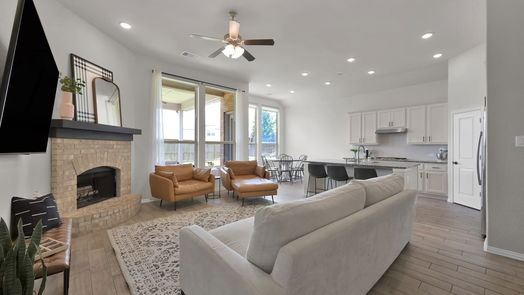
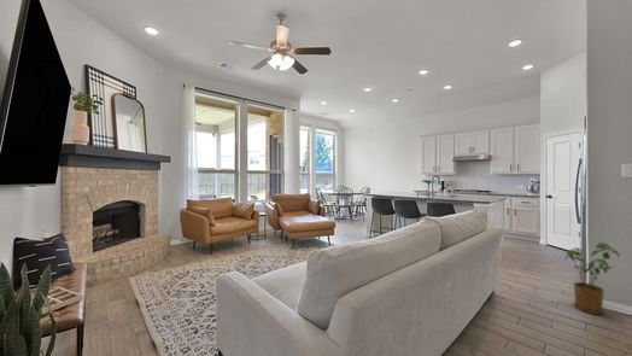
+ house plant [564,241,621,315]
